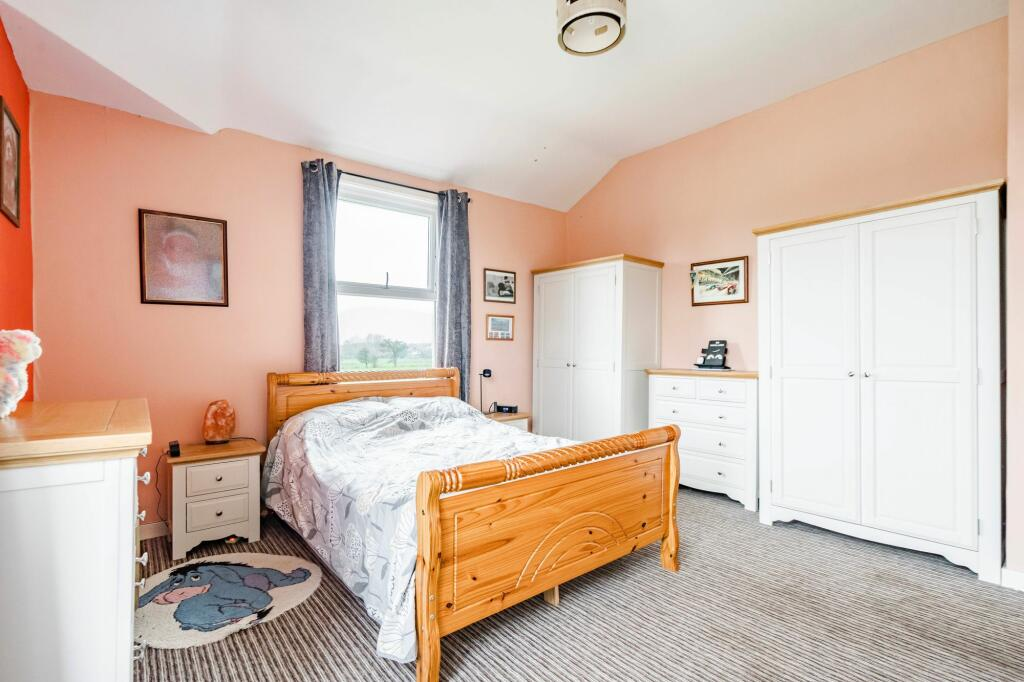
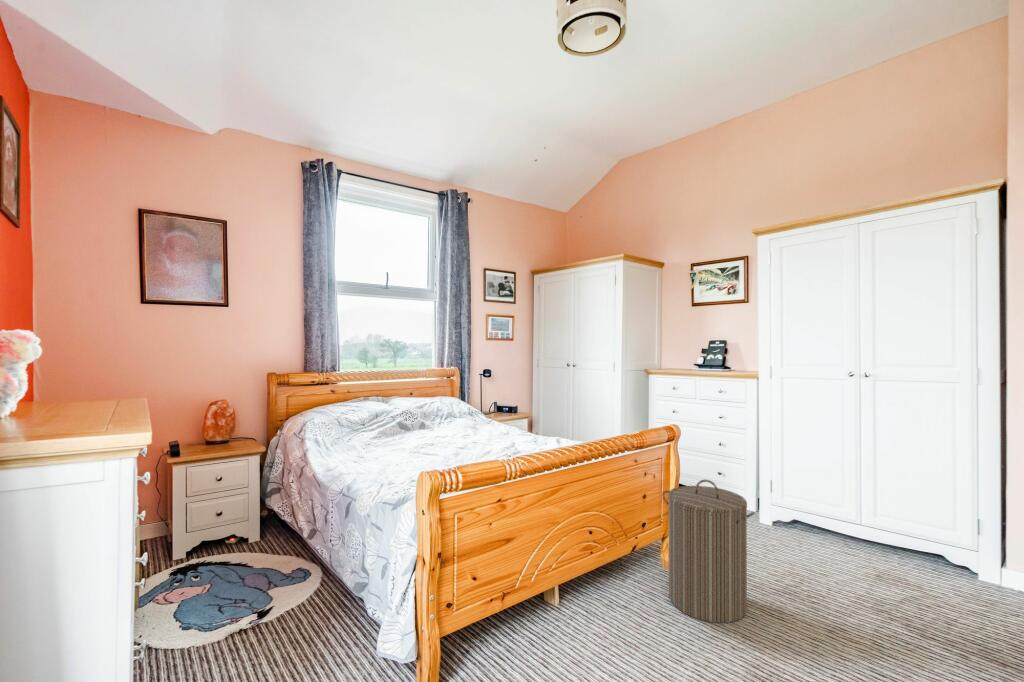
+ laundry hamper [661,479,756,624]
